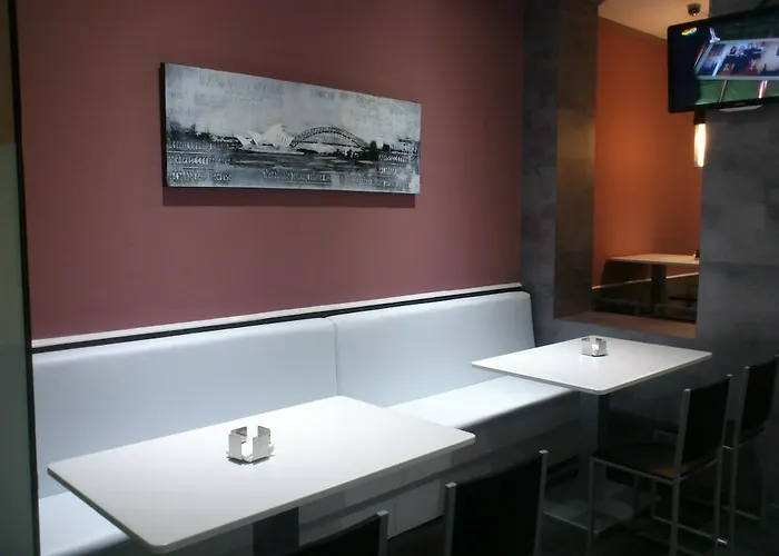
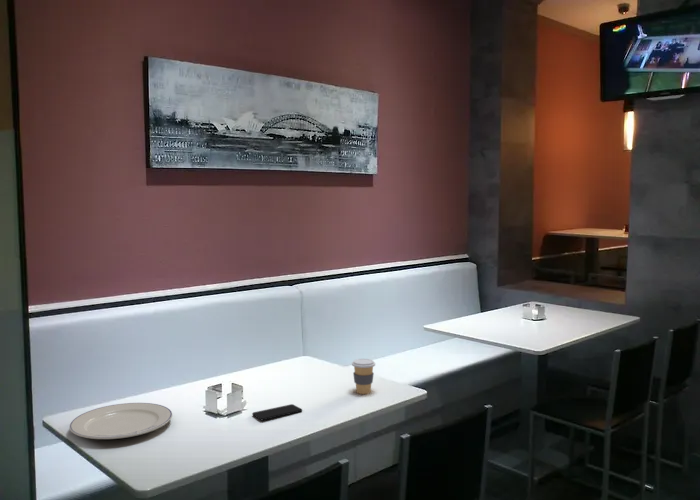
+ chinaware [68,402,173,440]
+ smartphone [251,403,303,421]
+ coffee cup [351,358,376,395]
